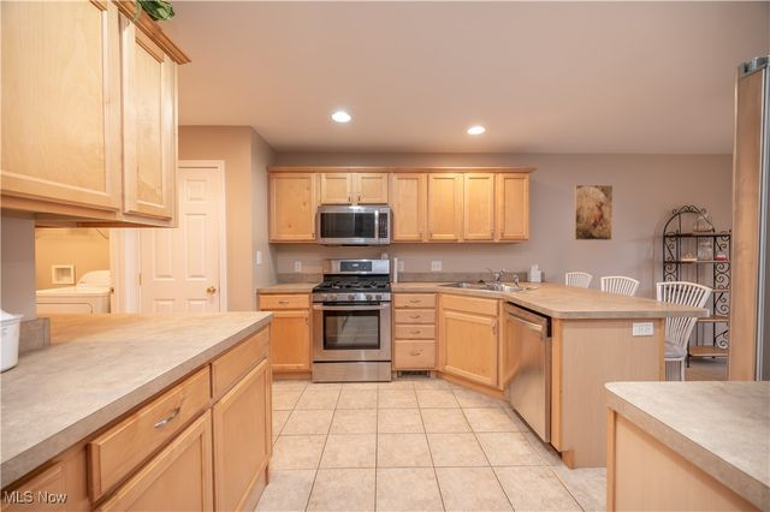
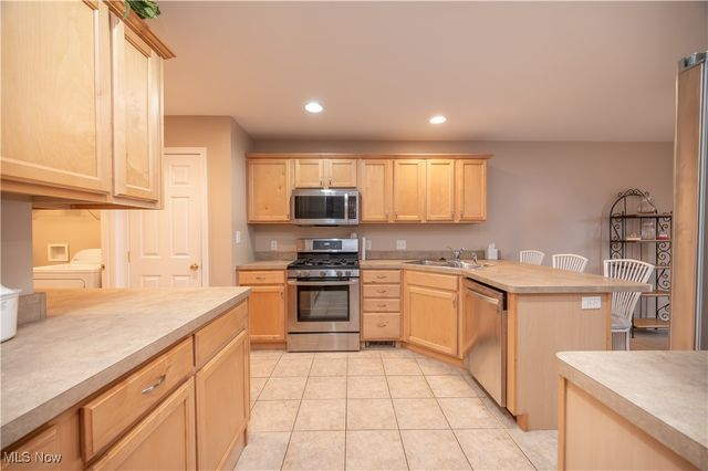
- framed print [573,184,614,242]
